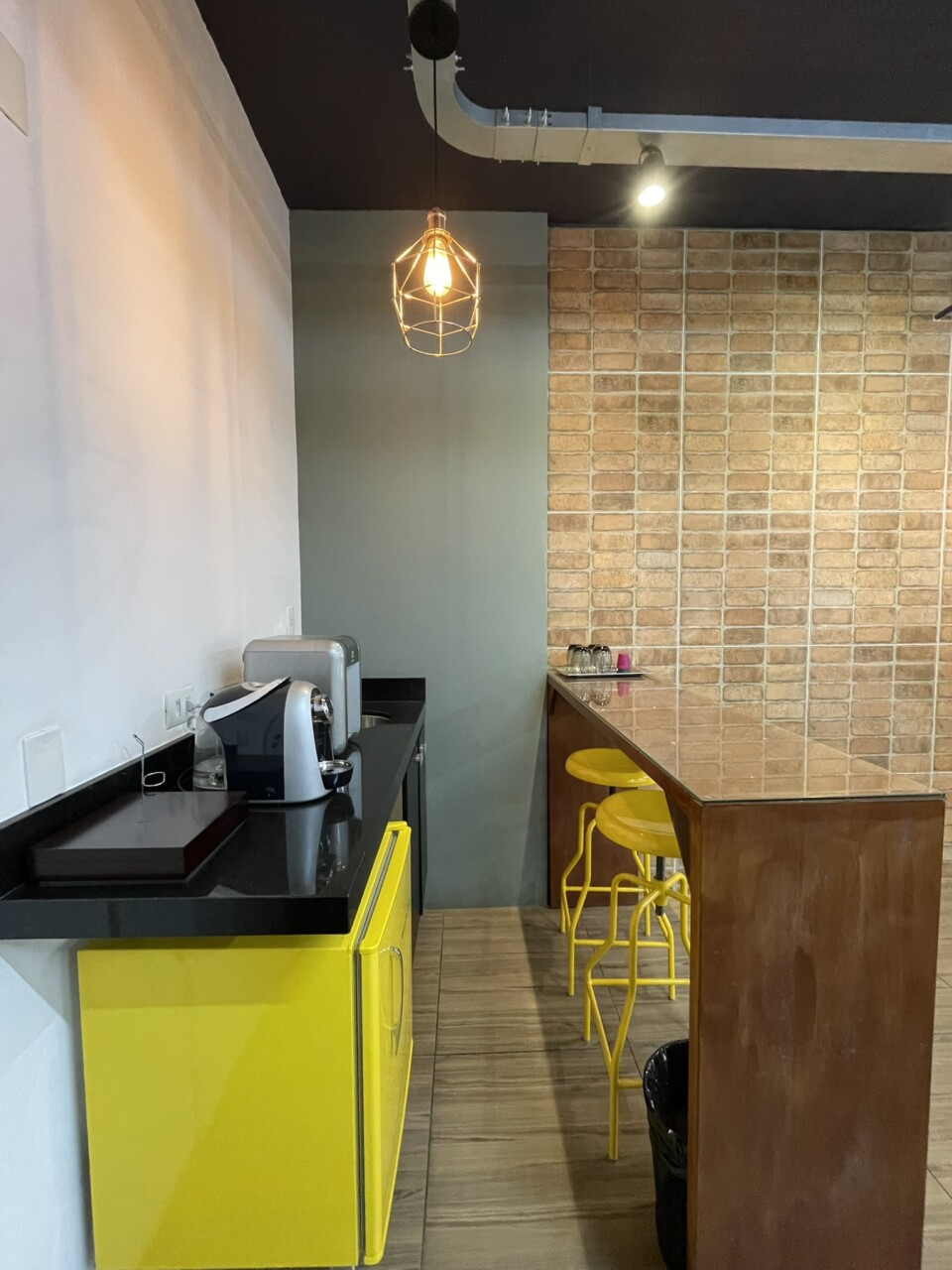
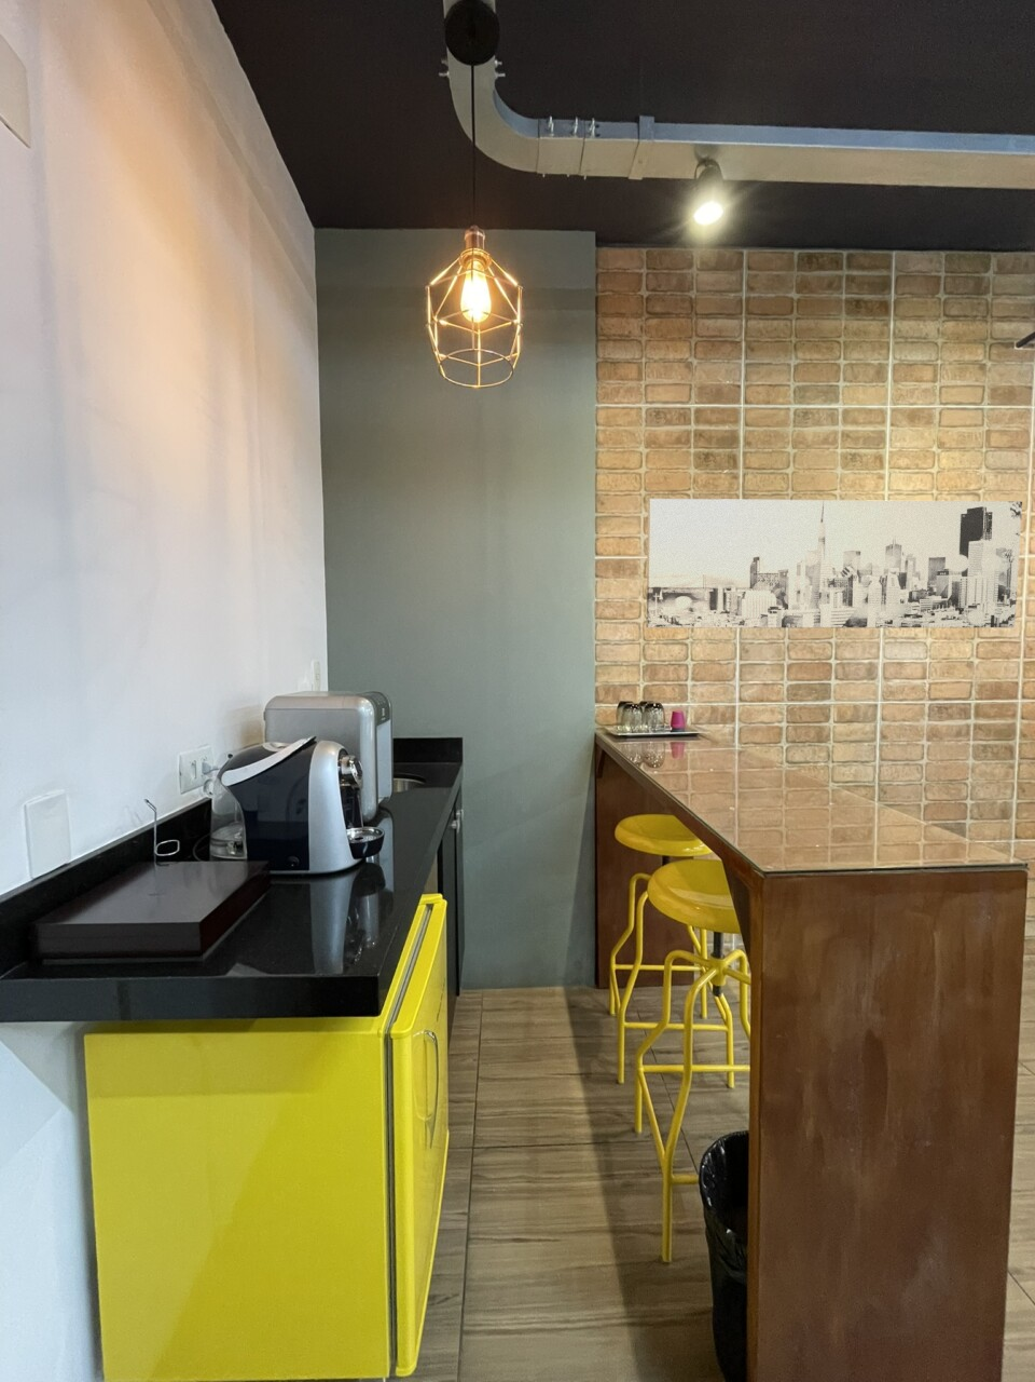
+ wall art [645,497,1023,629]
